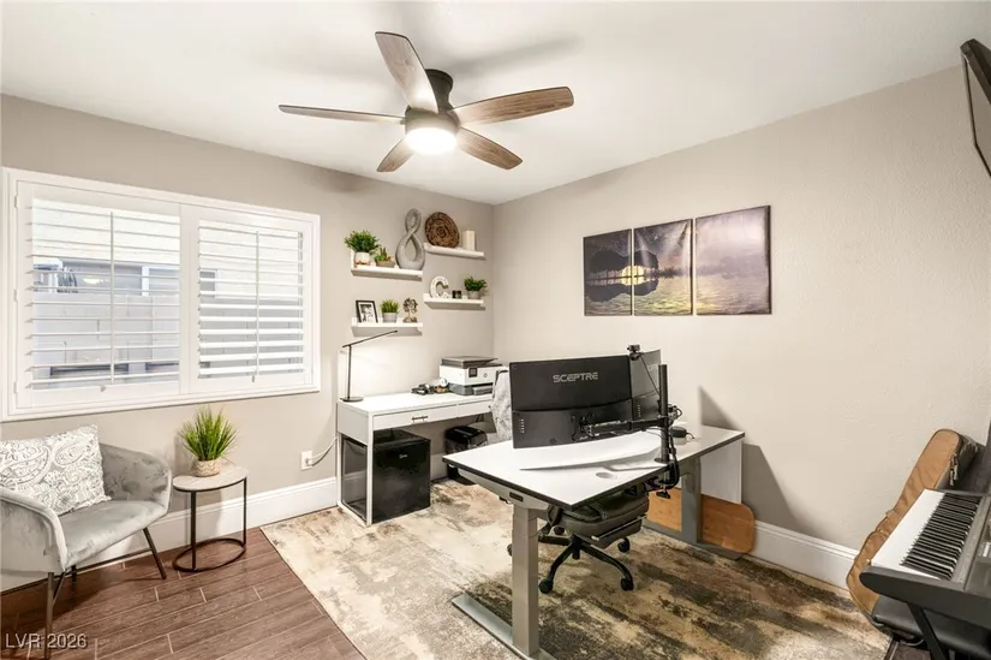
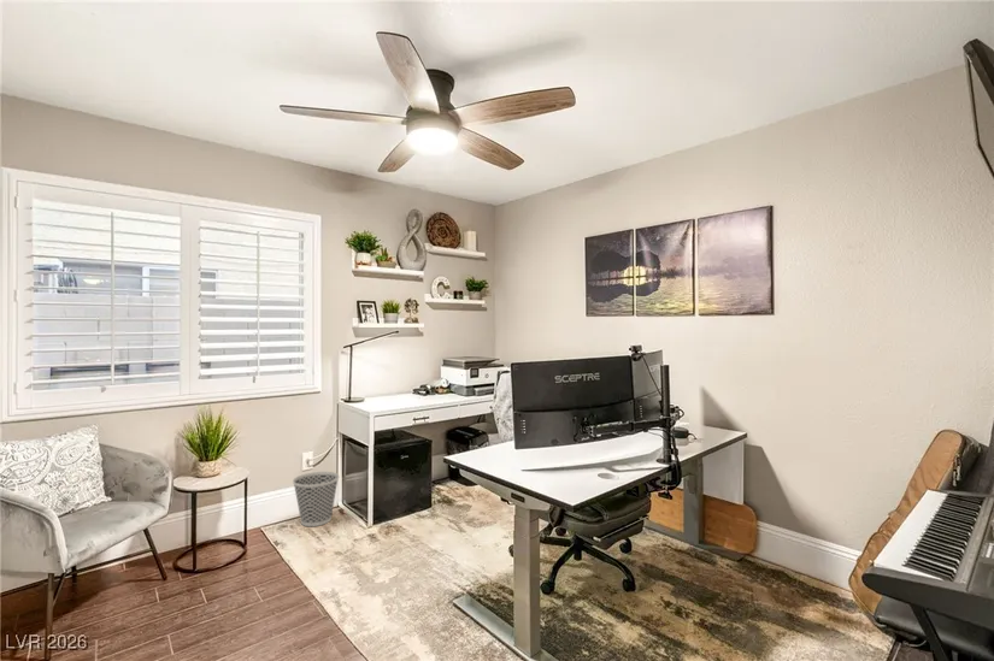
+ wastebasket [292,471,340,527]
